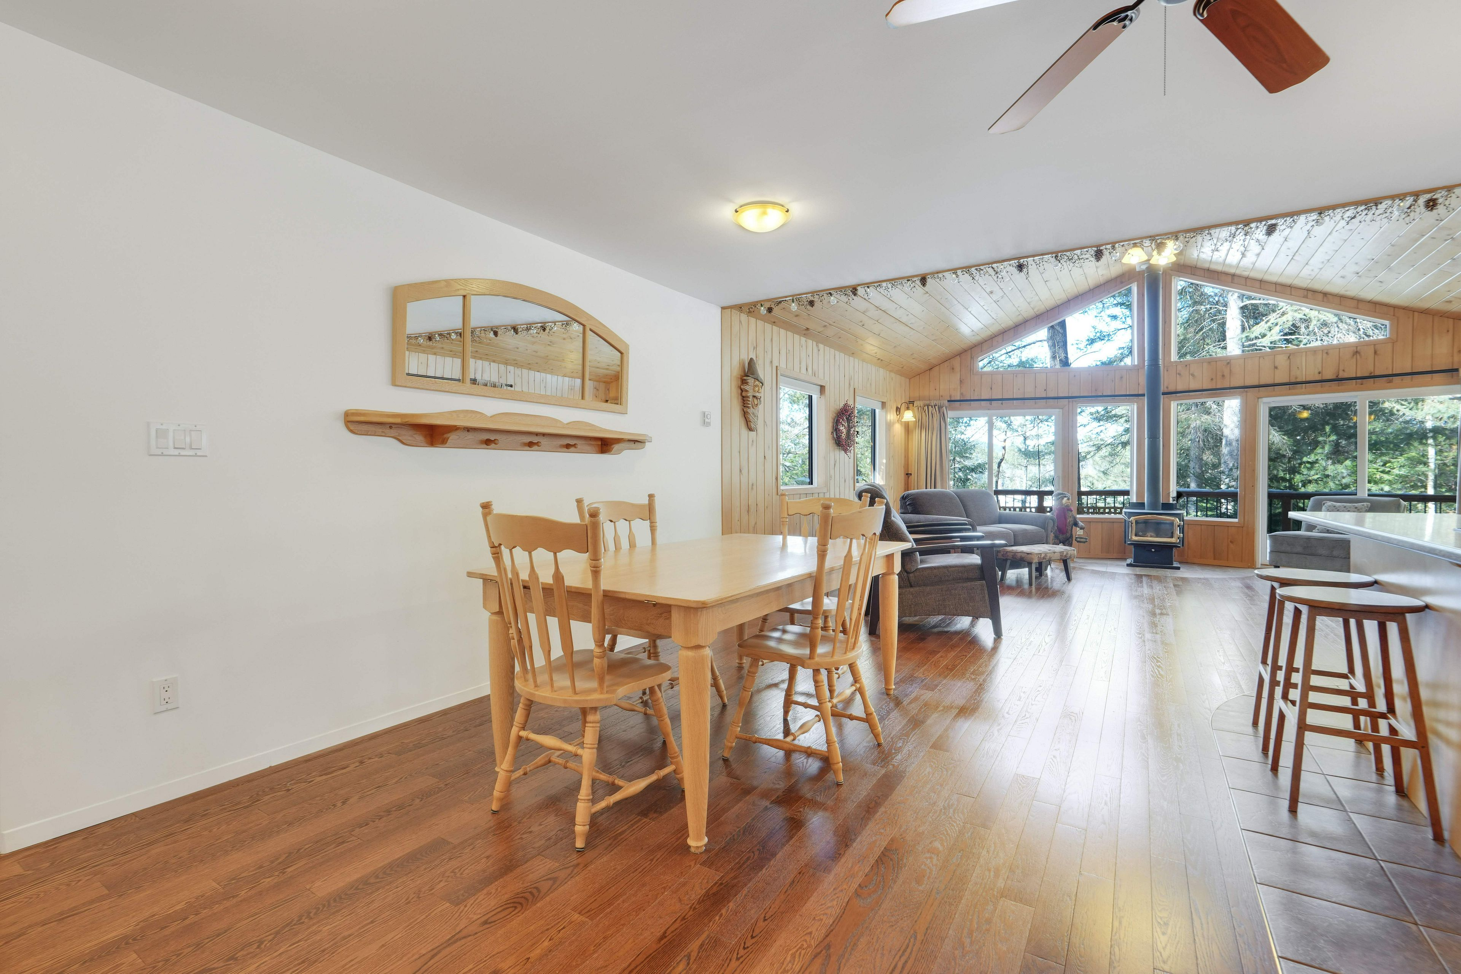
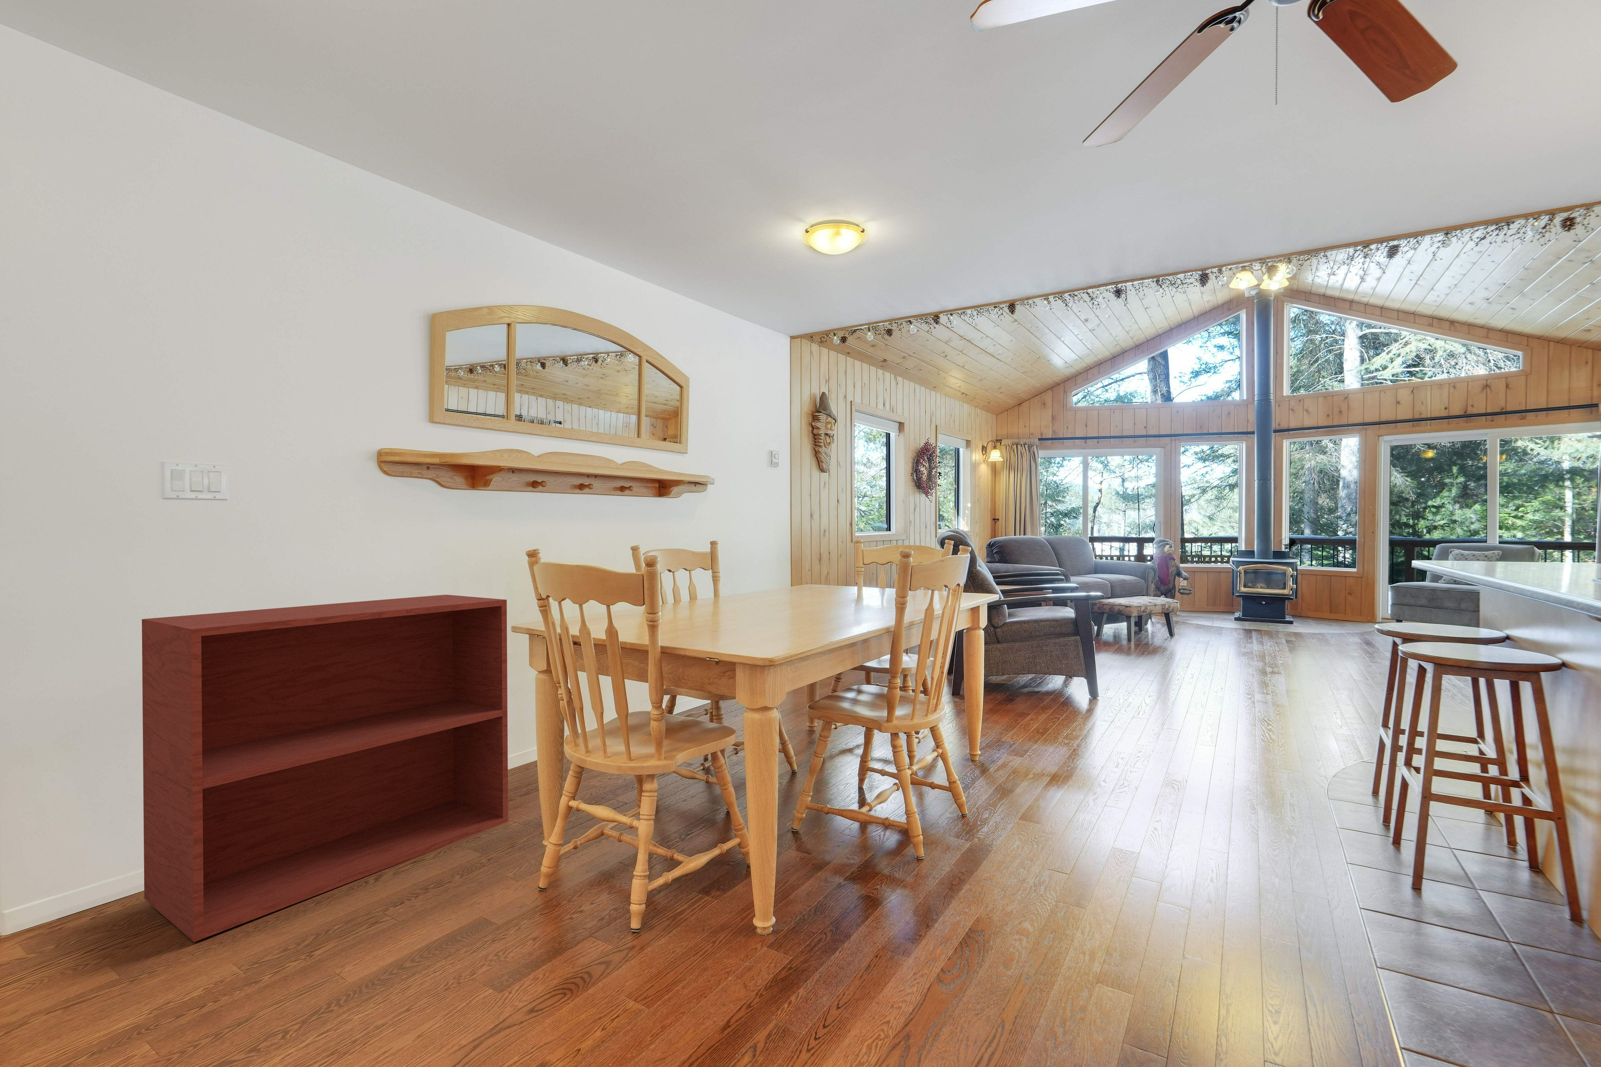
+ tv stand [142,594,509,942]
